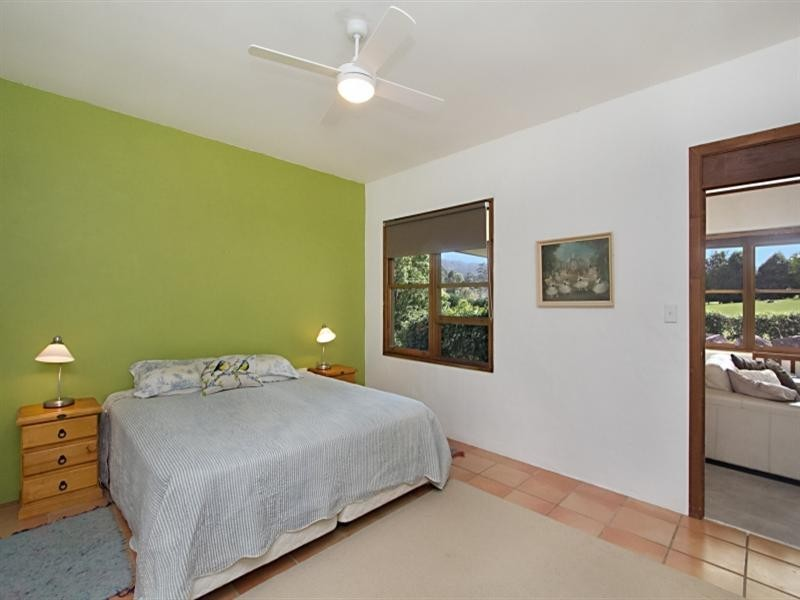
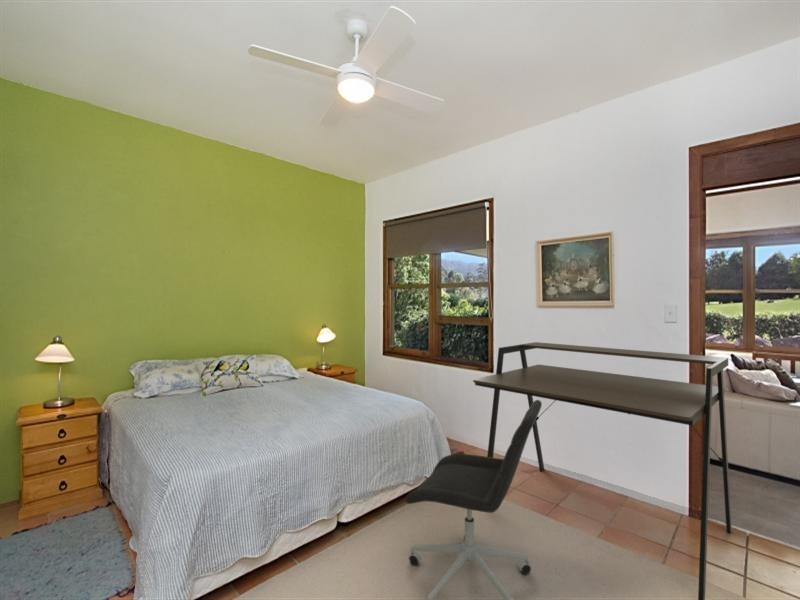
+ office chair [404,399,543,600]
+ desk [472,341,733,600]
